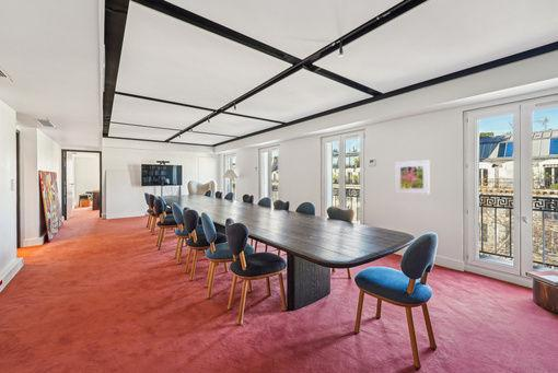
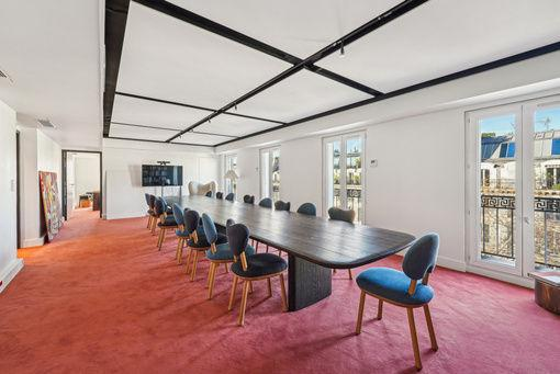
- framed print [394,160,430,195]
